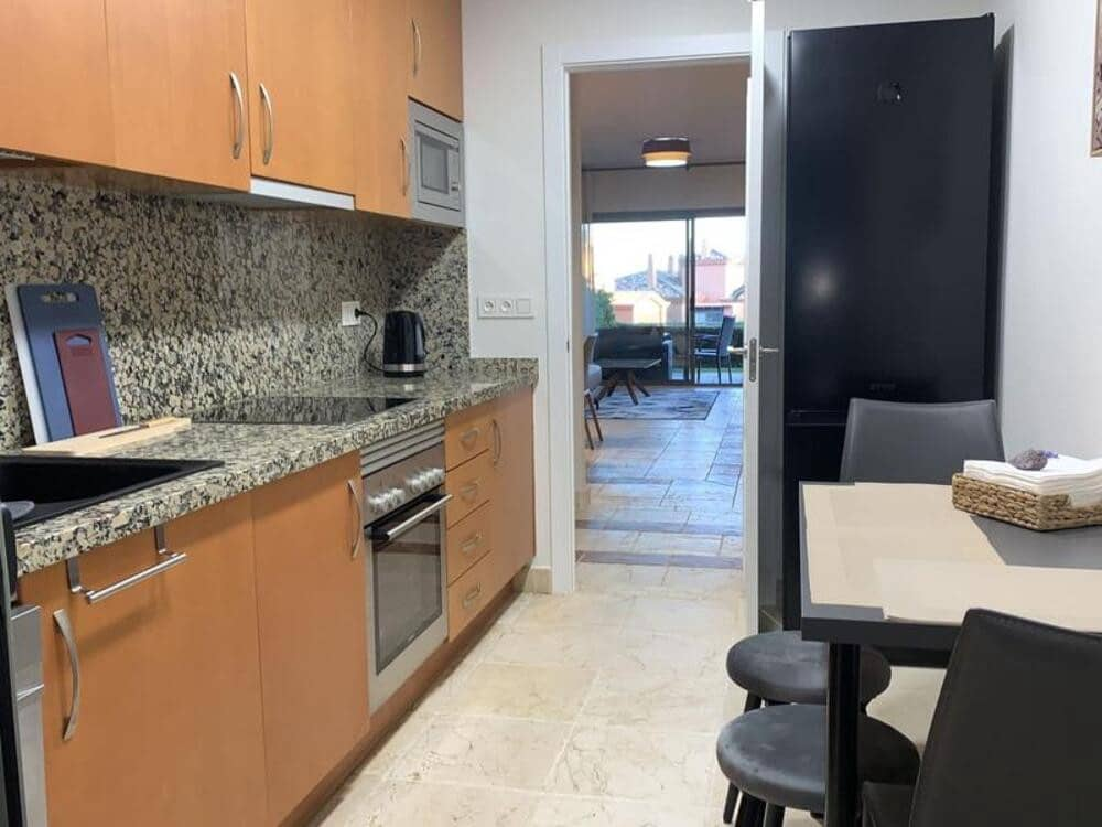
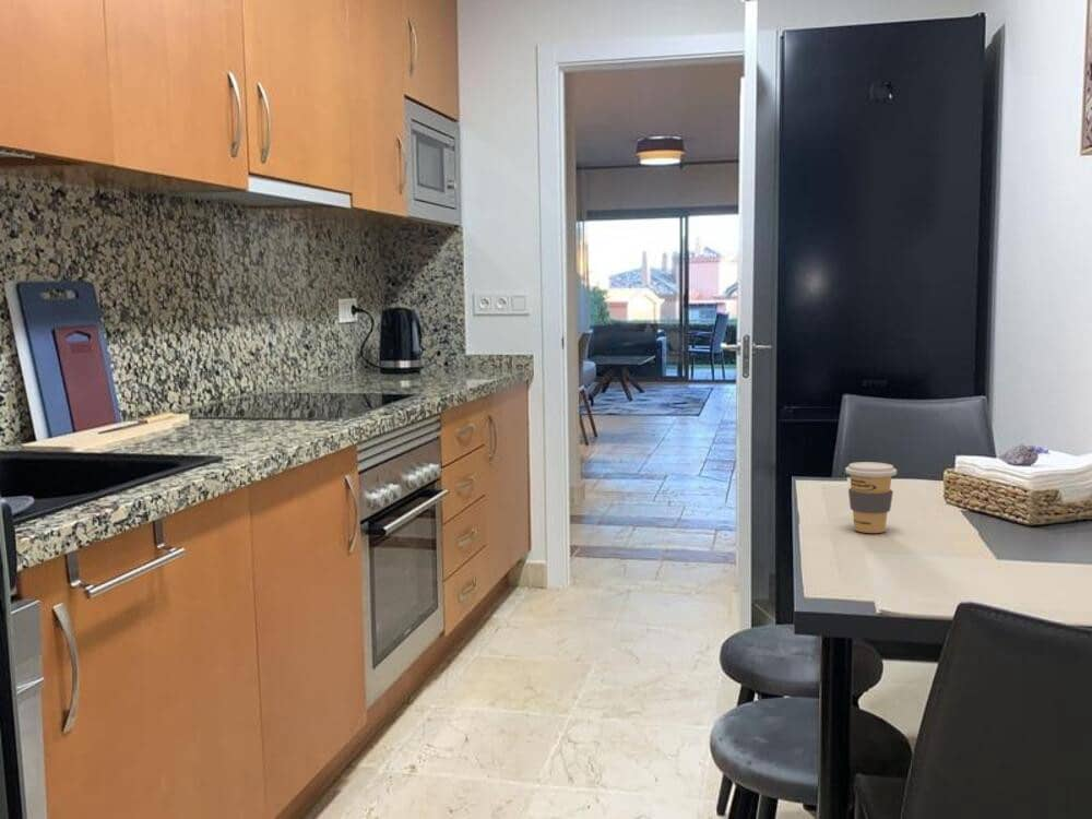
+ coffee cup [844,461,898,534]
